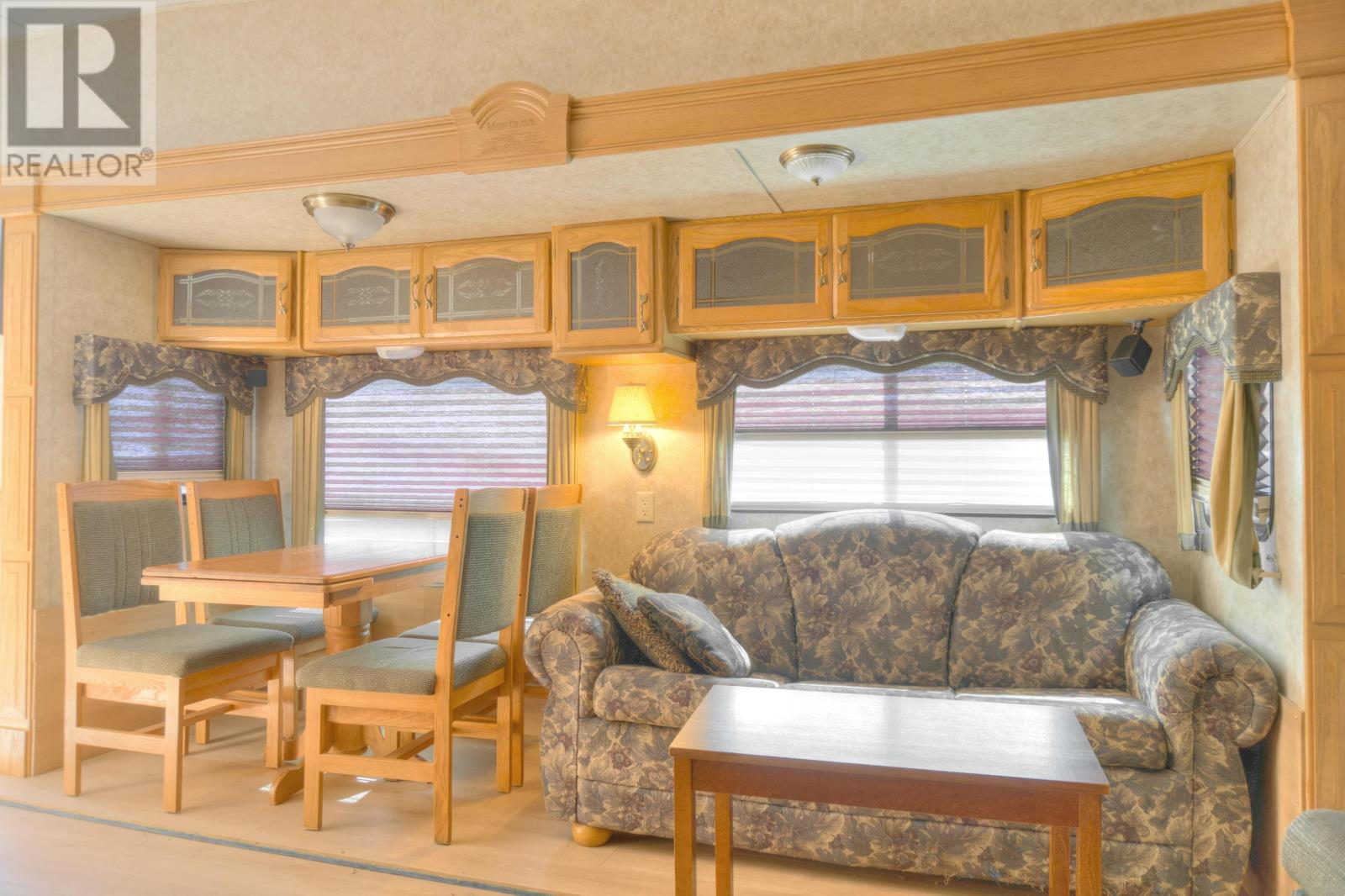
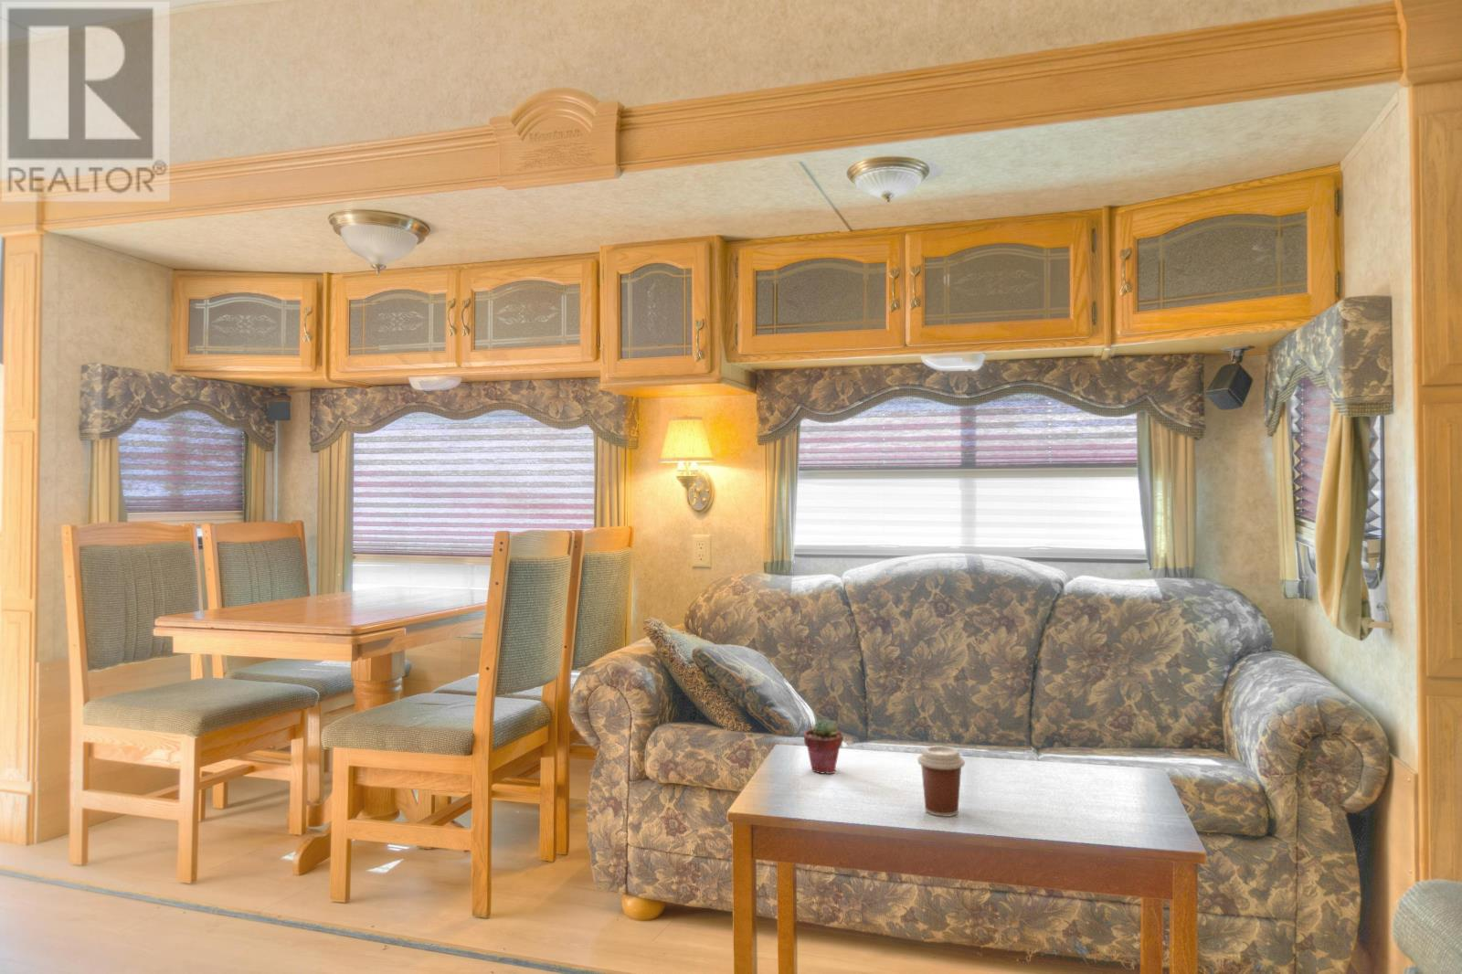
+ potted succulent [803,717,845,775]
+ coffee cup [916,746,966,817]
